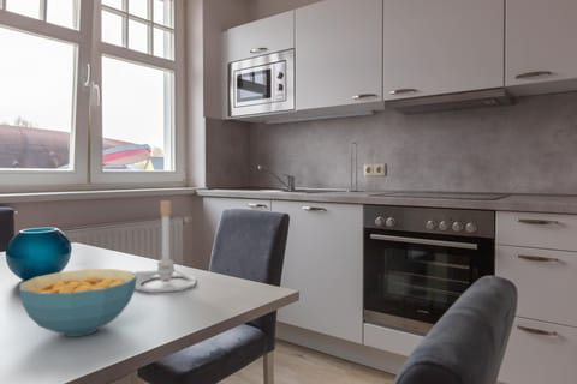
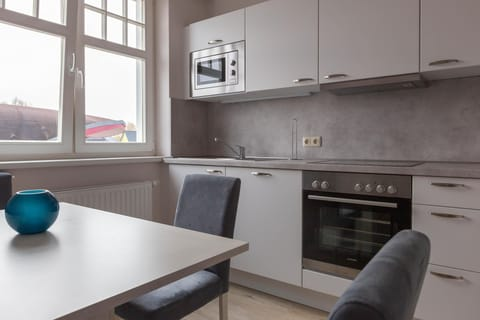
- cereal bowl [19,268,137,337]
- lamp base [132,199,197,293]
